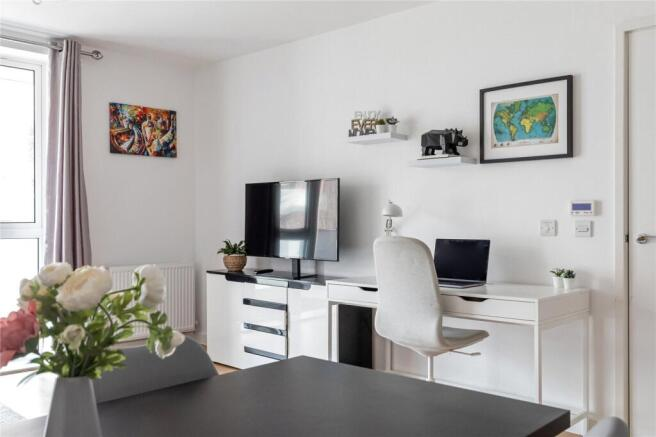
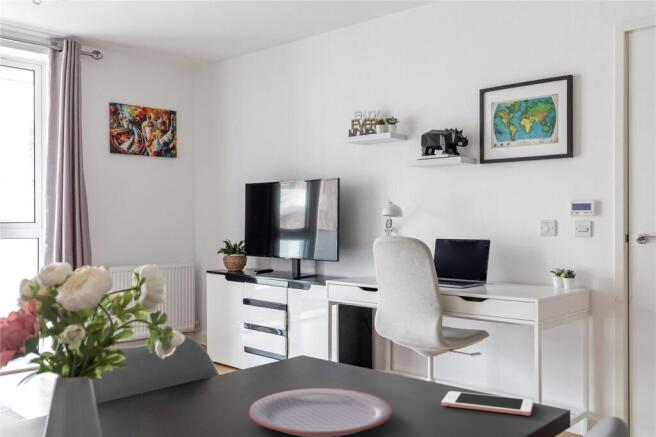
+ plate [248,387,393,437]
+ cell phone [441,390,534,417]
